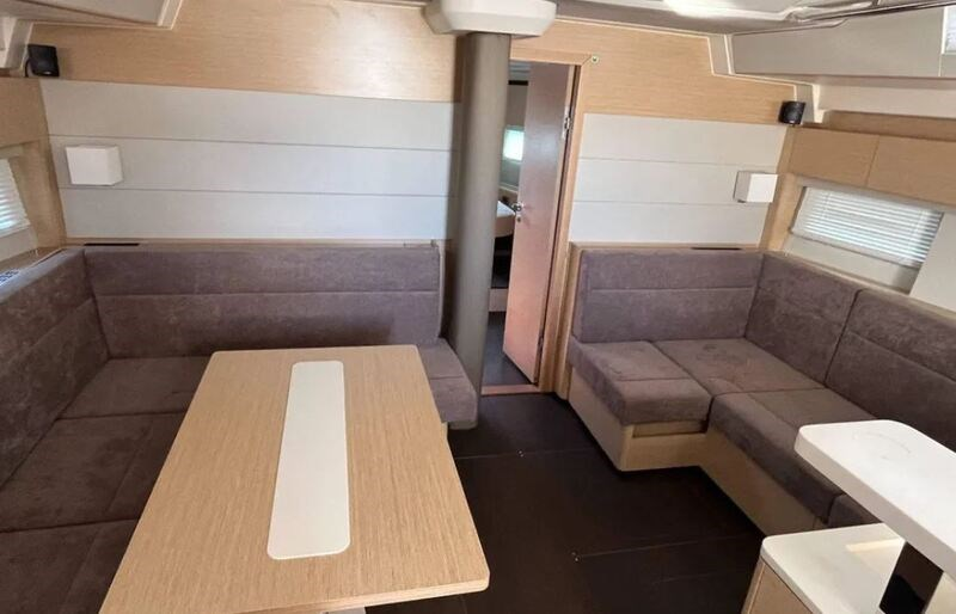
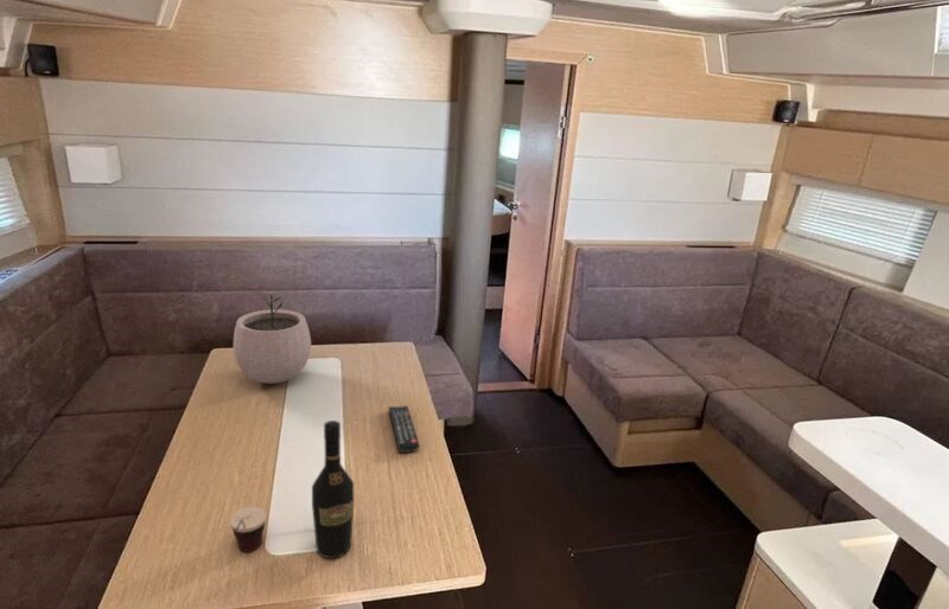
+ remote control [388,404,420,454]
+ plant pot [233,294,312,385]
+ cup [229,506,267,553]
+ wine bottle [311,419,356,559]
